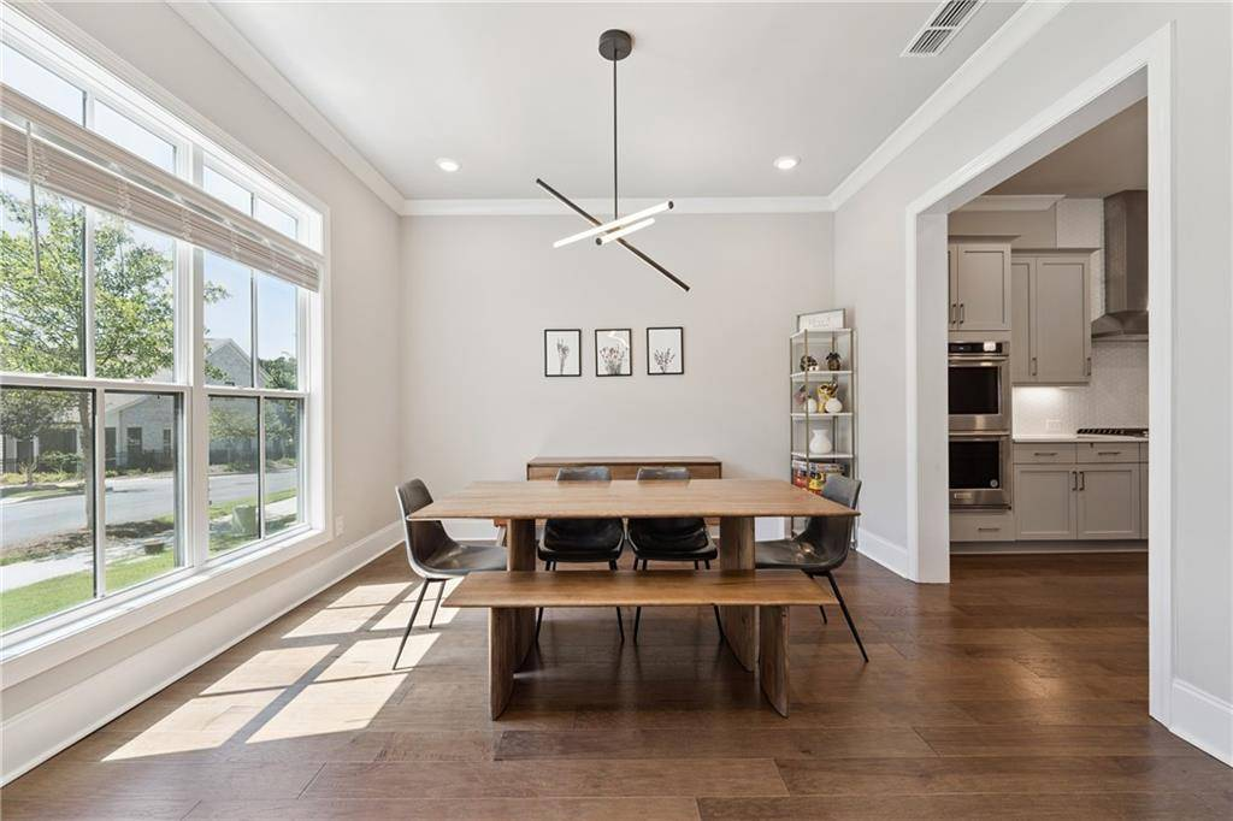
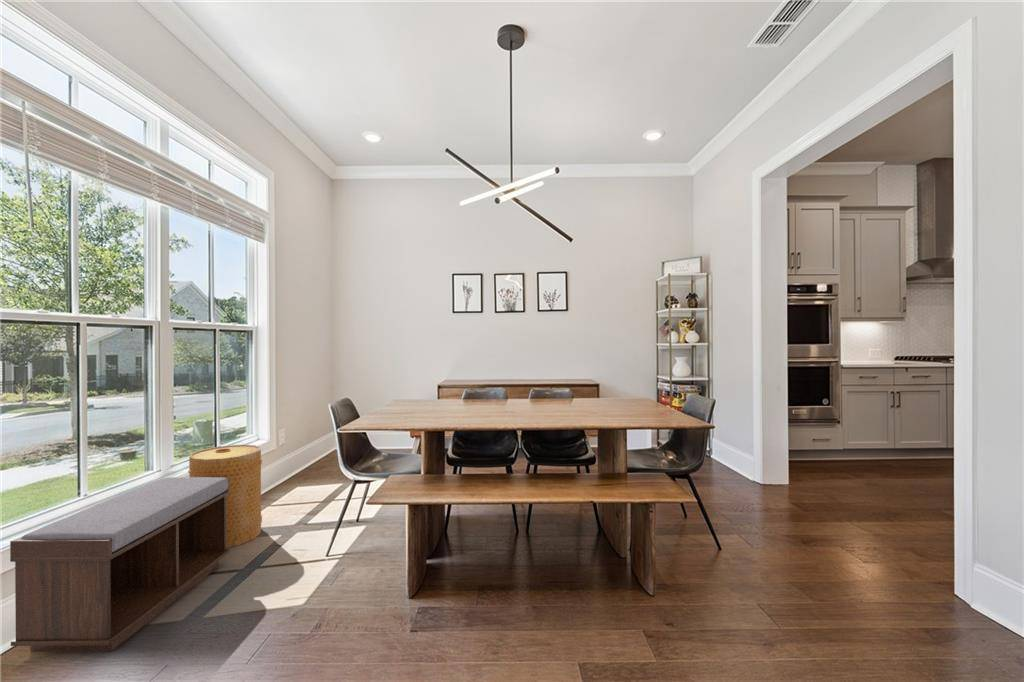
+ basket [187,444,263,549]
+ bench [9,476,231,653]
